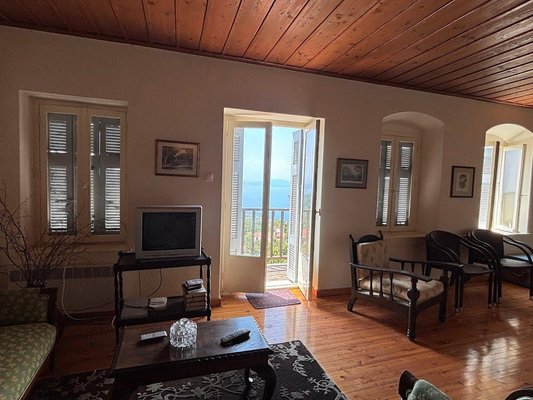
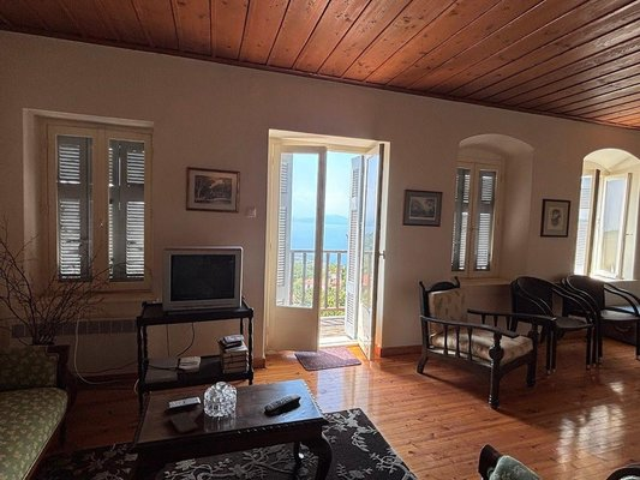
+ smartphone [168,412,198,434]
